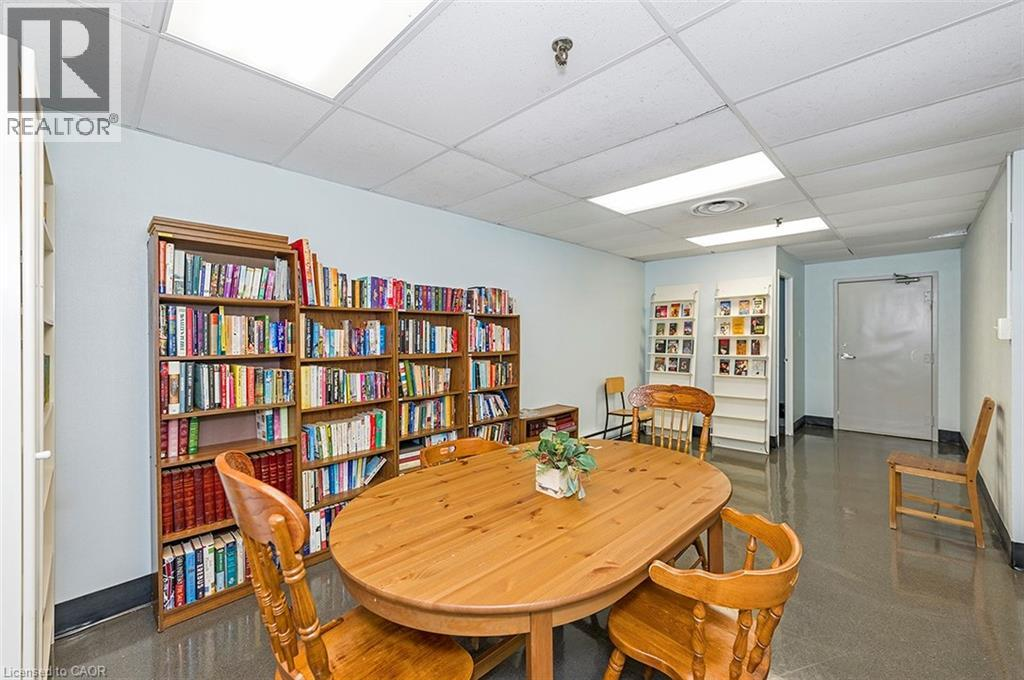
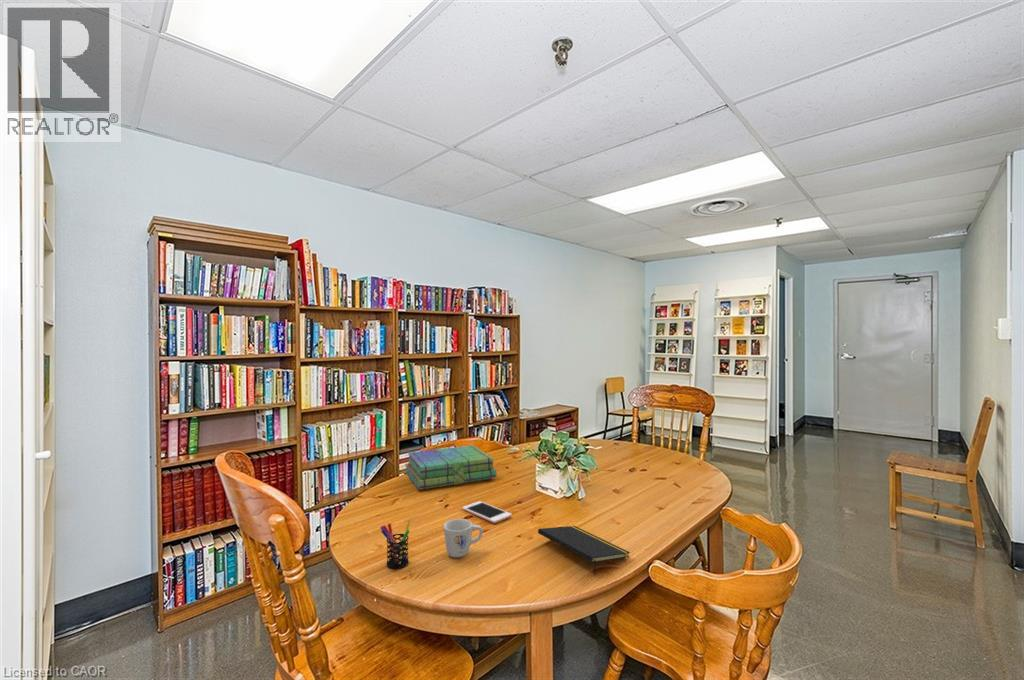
+ stack of books [404,444,498,491]
+ mug [442,518,484,559]
+ pen holder [380,519,411,570]
+ cell phone [461,500,513,524]
+ notepad [537,525,631,576]
